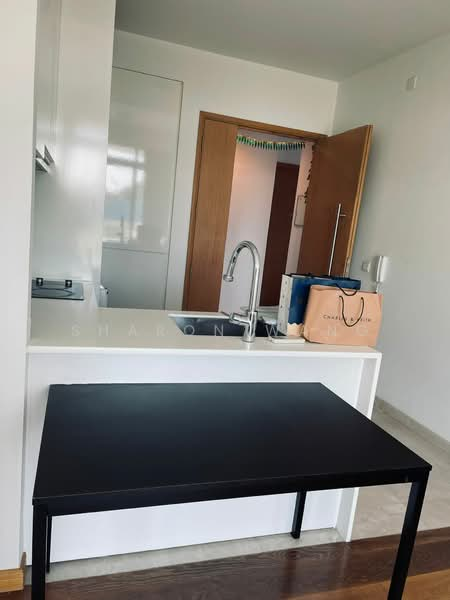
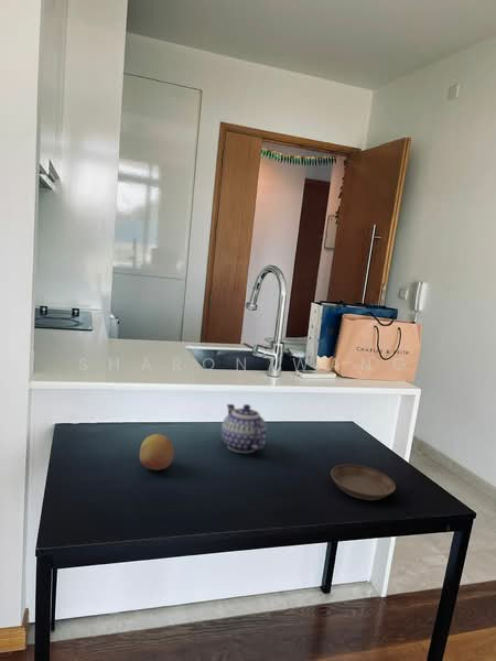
+ fruit [139,433,175,472]
+ teapot [220,403,268,454]
+ saucer [330,464,397,501]
